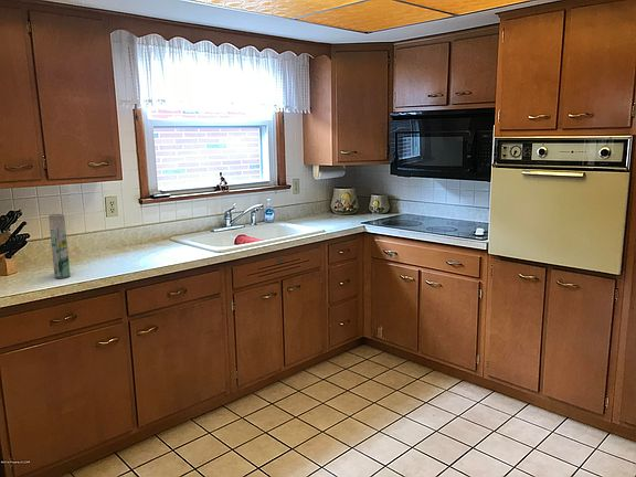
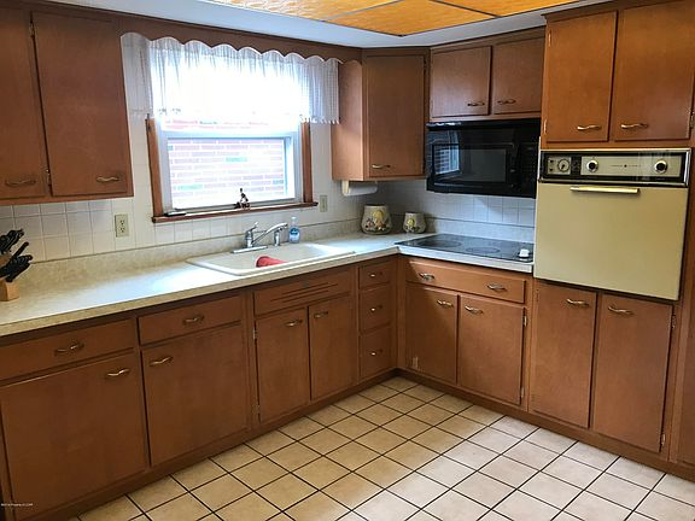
- aerosol can [47,213,71,279]
